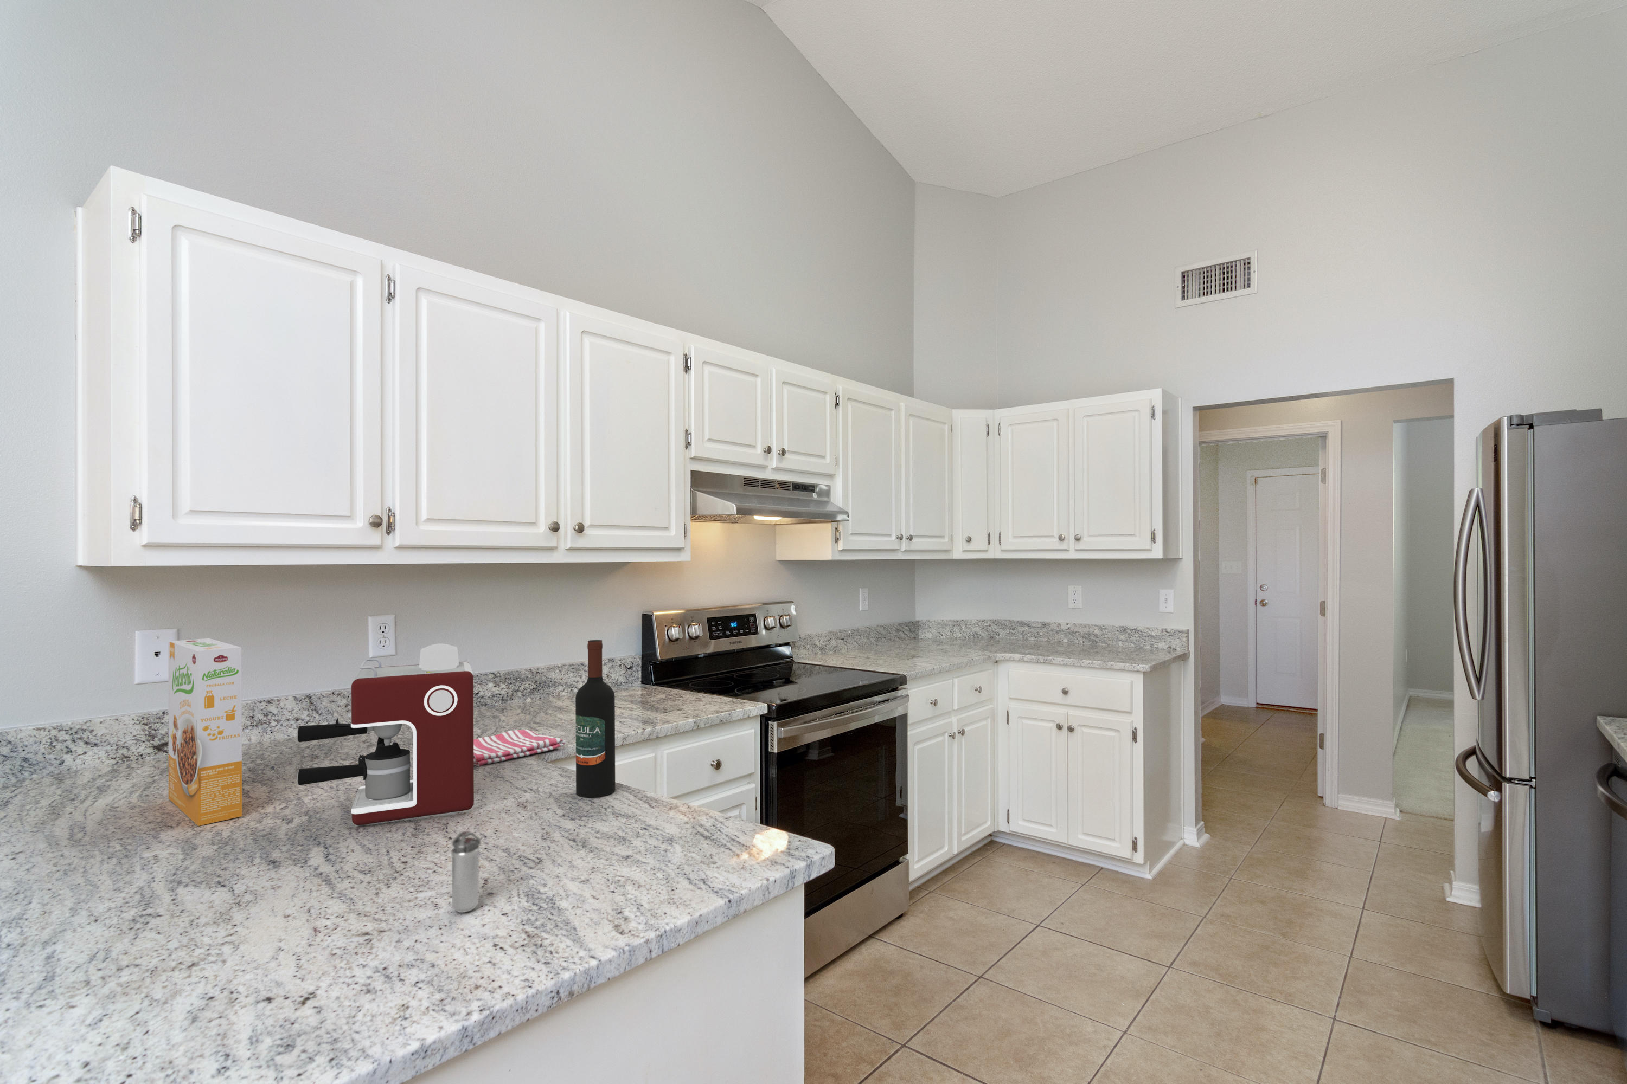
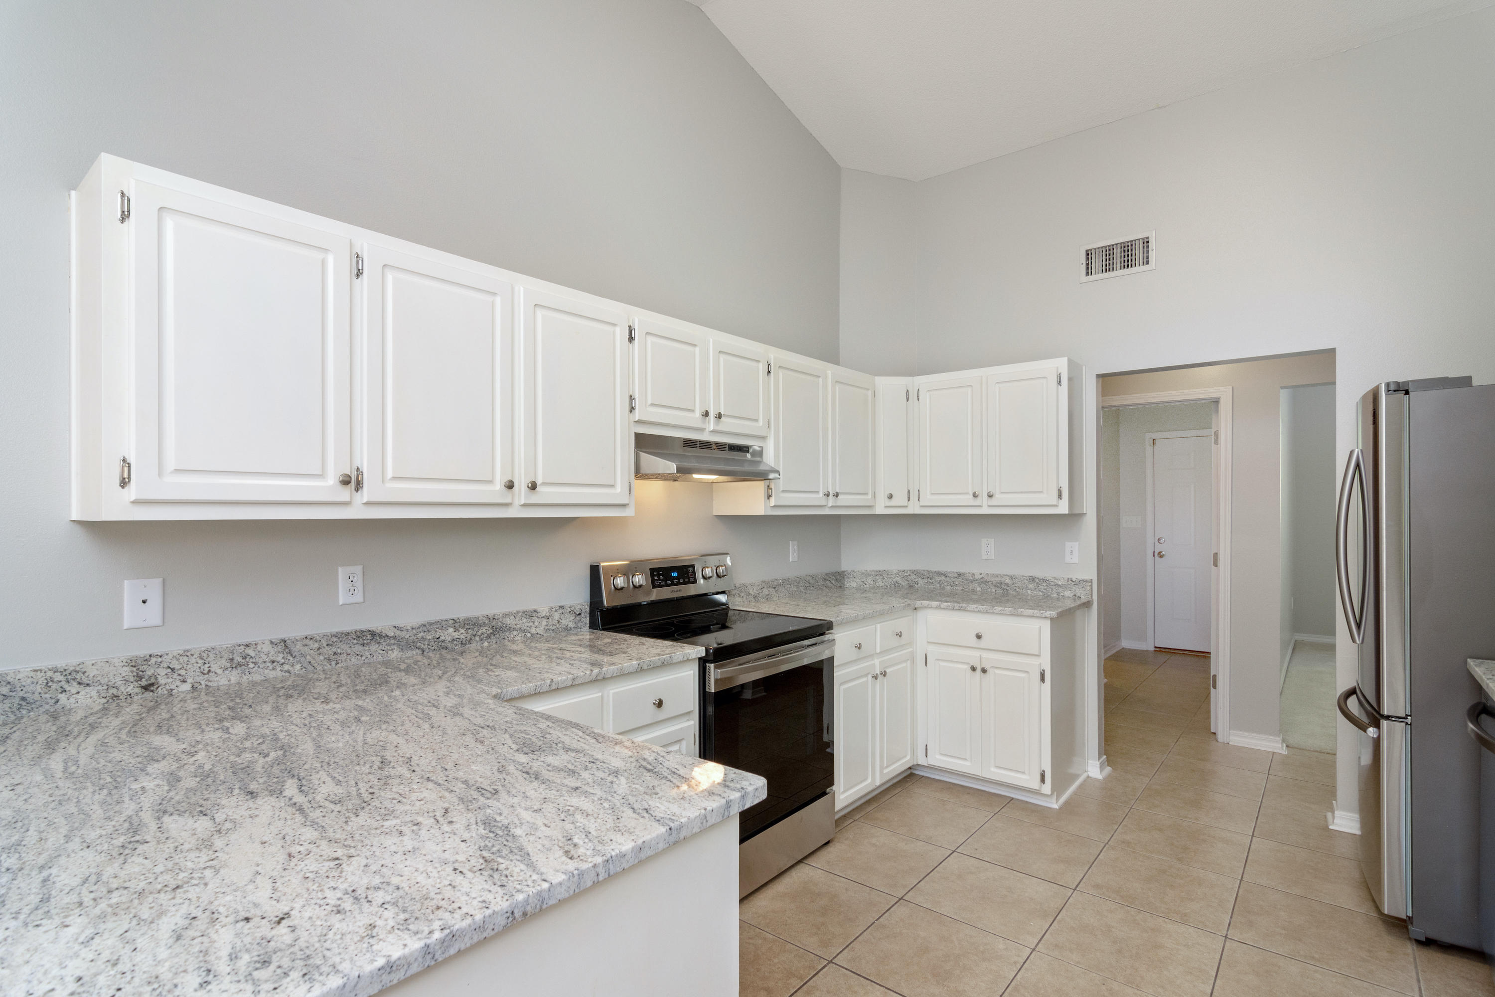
- wine bottle [575,640,615,797]
- coffee maker [297,644,475,826]
- cereal box [167,638,242,826]
- shaker [450,830,481,913]
- dish towel [473,730,565,767]
